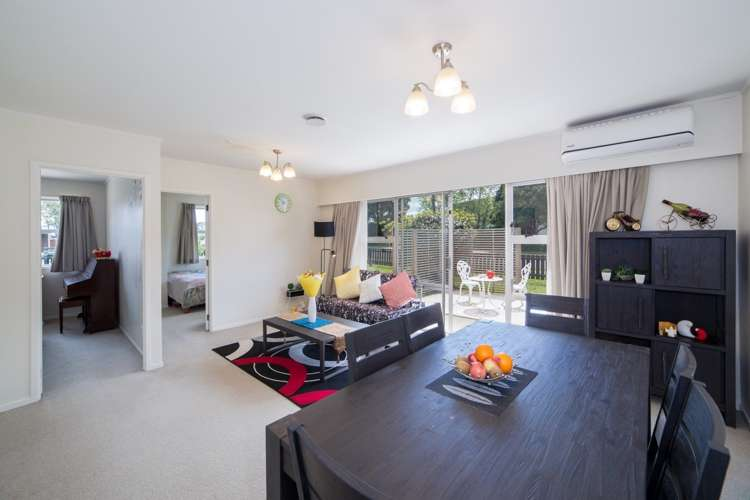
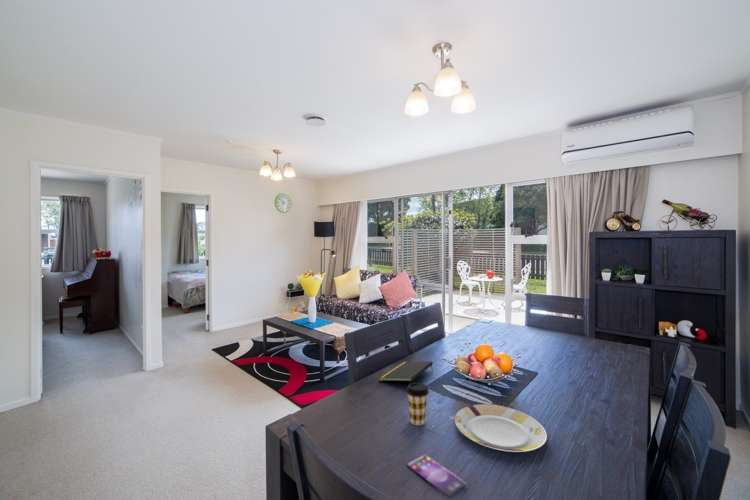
+ smartphone [406,453,468,498]
+ plate [454,403,548,453]
+ coffee cup [405,382,430,426]
+ notepad [378,361,434,382]
